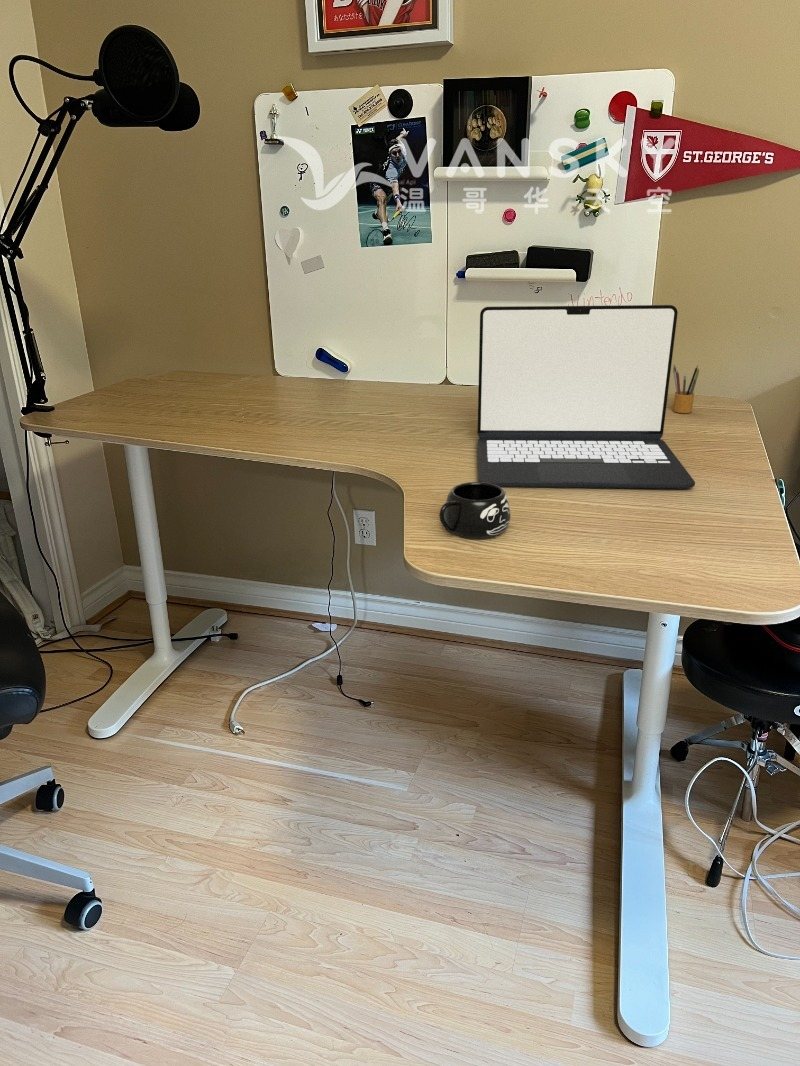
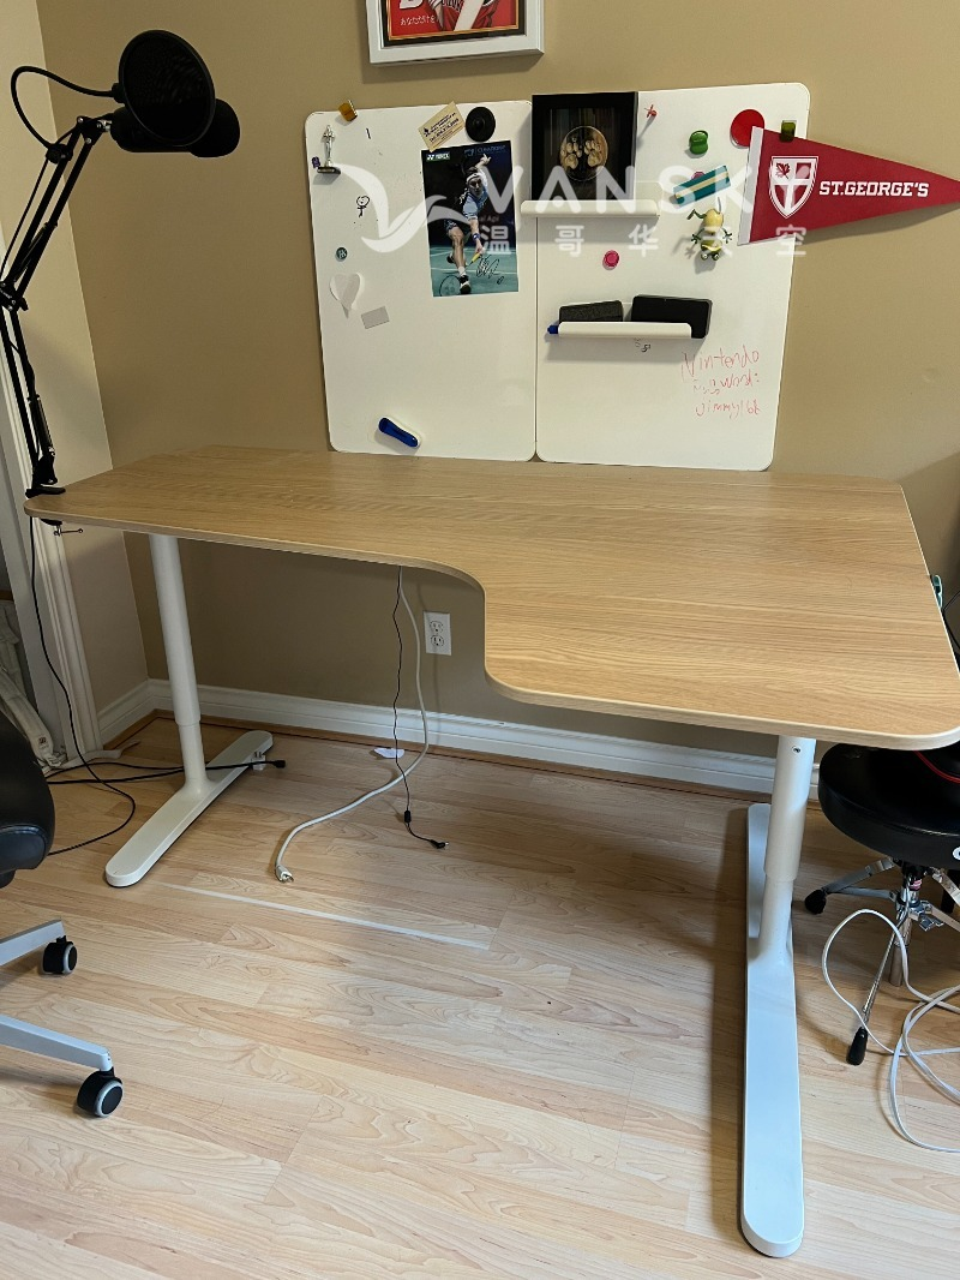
- pencil box [672,364,700,414]
- laptop [476,304,696,490]
- mug [438,481,511,540]
